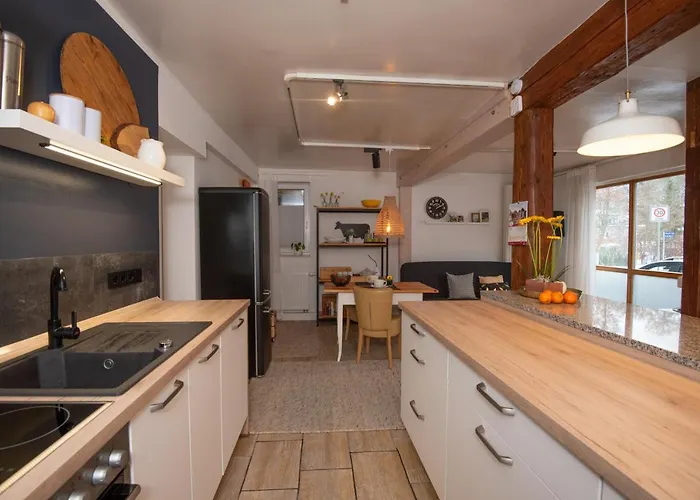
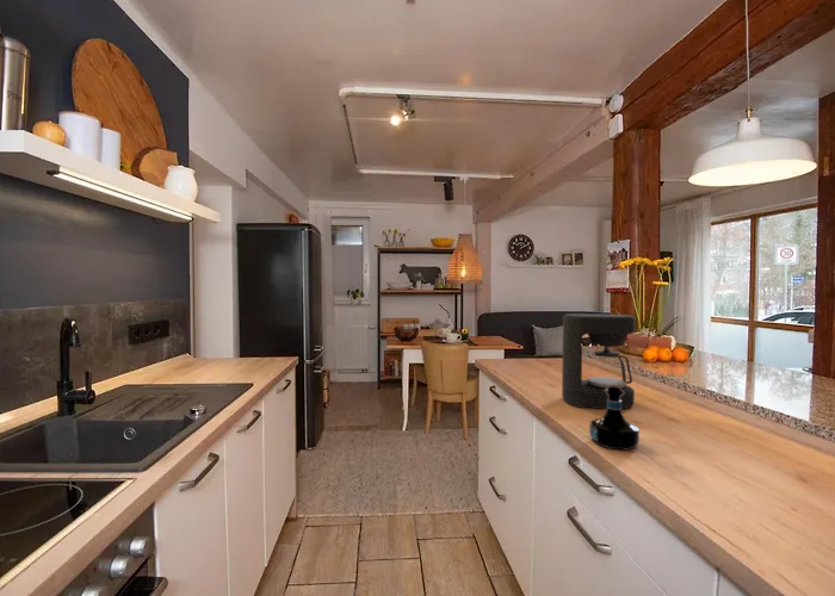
+ coffee maker [561,312,637,410]
+ tequila bottle [588,386,641,451]
